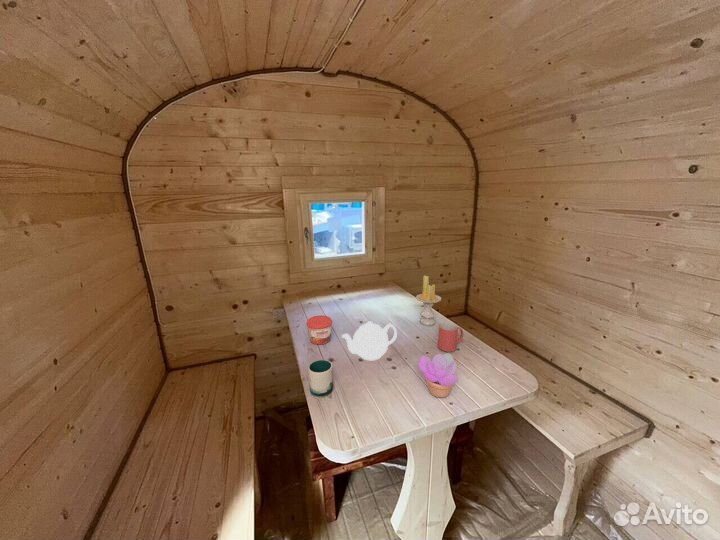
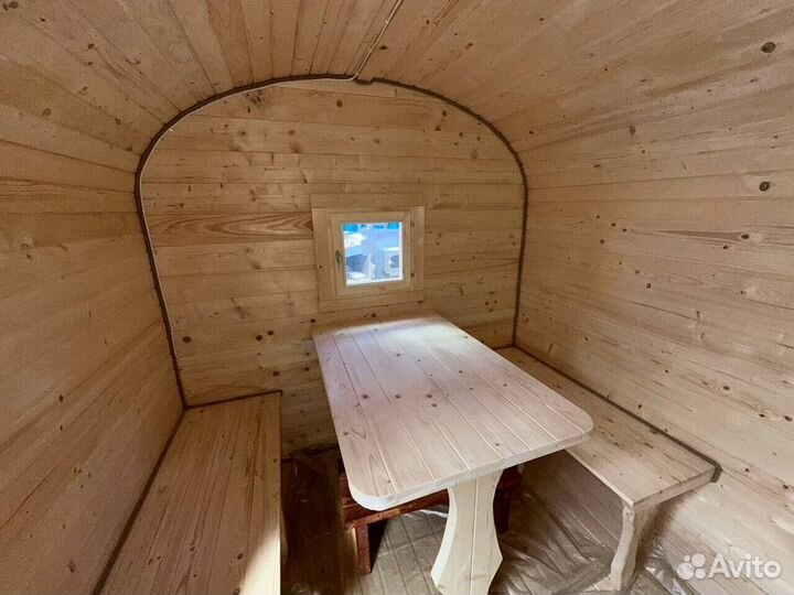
- teapot [341,321,398,361]
- succulent plant [417,352,459,398]
- mug [437,322,464,353]
- jam [305,314,333,345]
- candle [415,274,442,327]
- mug [307,359,334,398]
